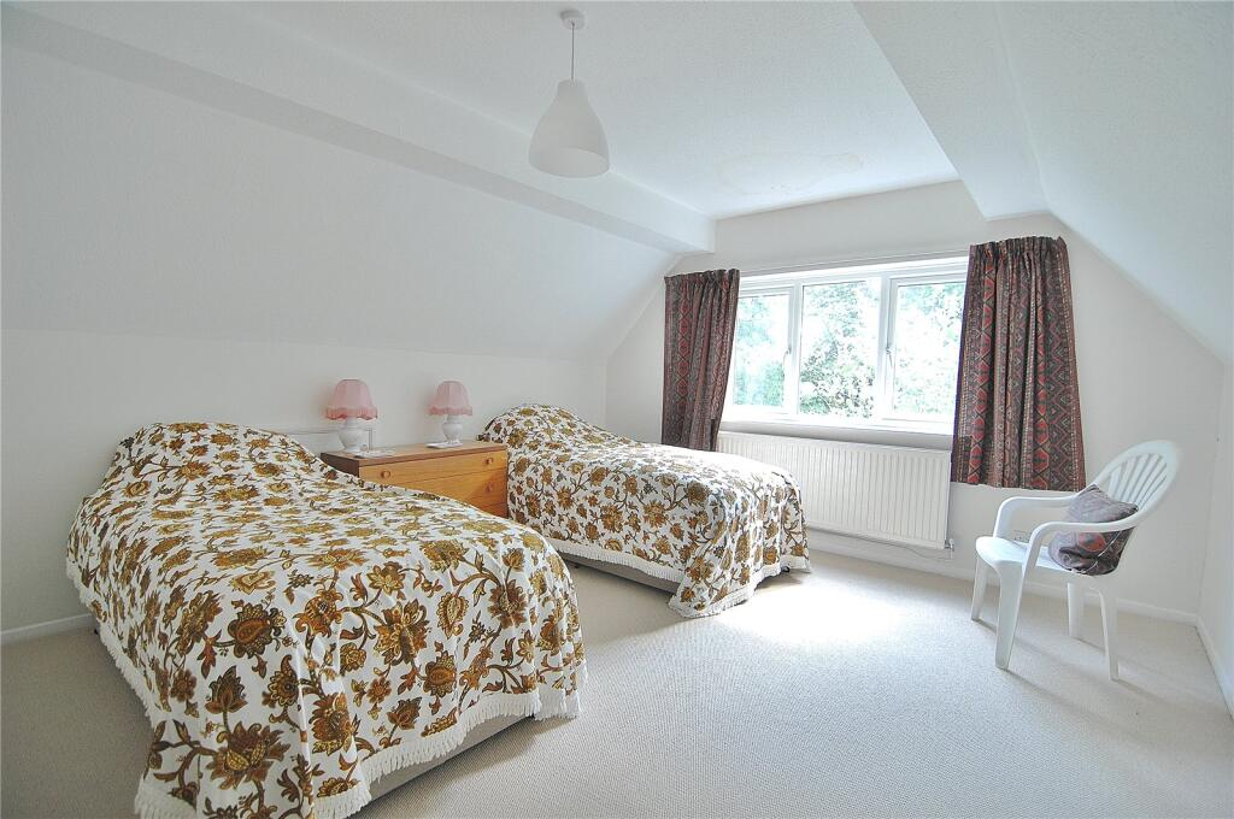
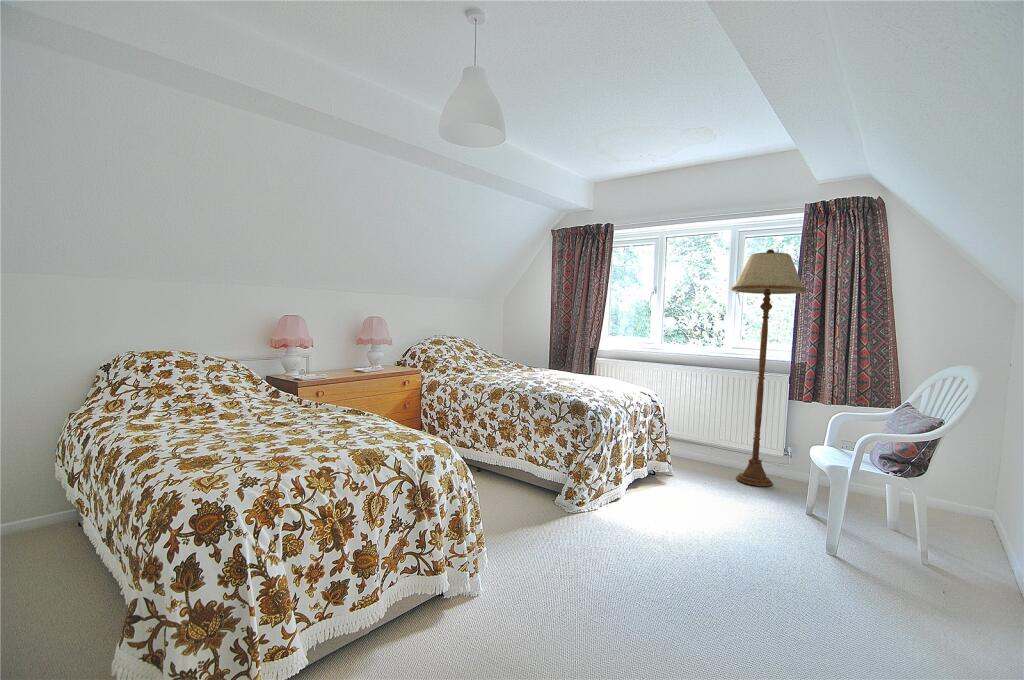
+ floor lamp [730,248,806,487]
